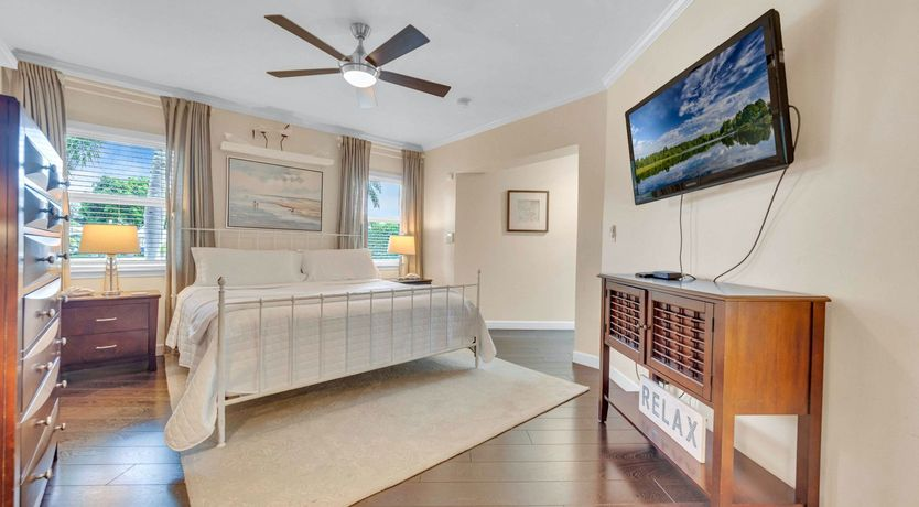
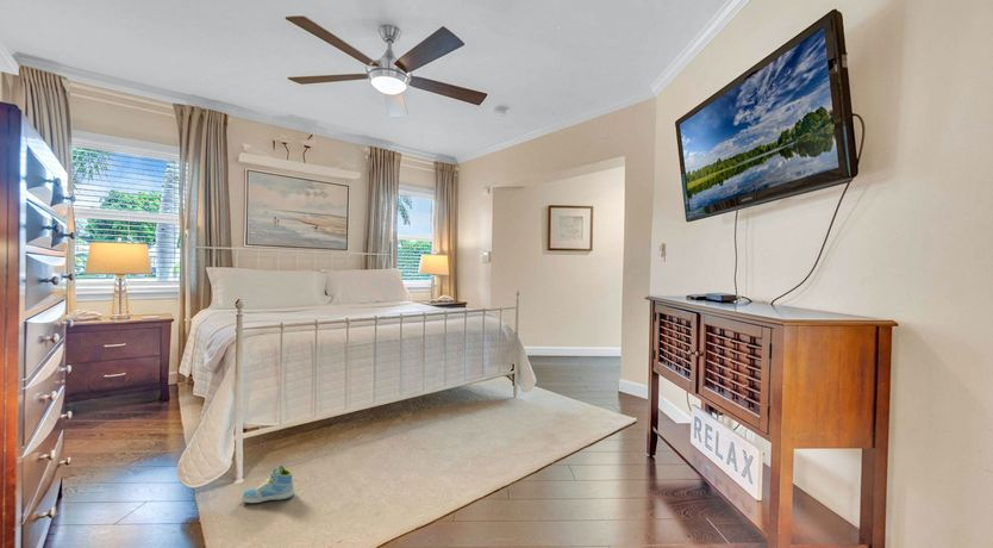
+ sneaker [239,465,295,504]
